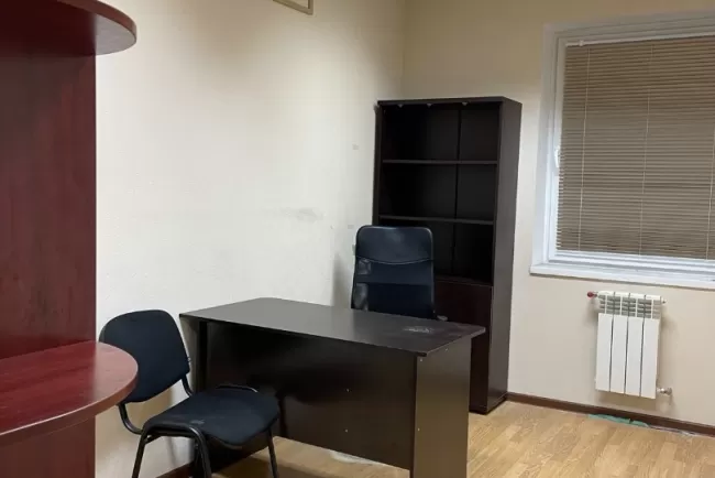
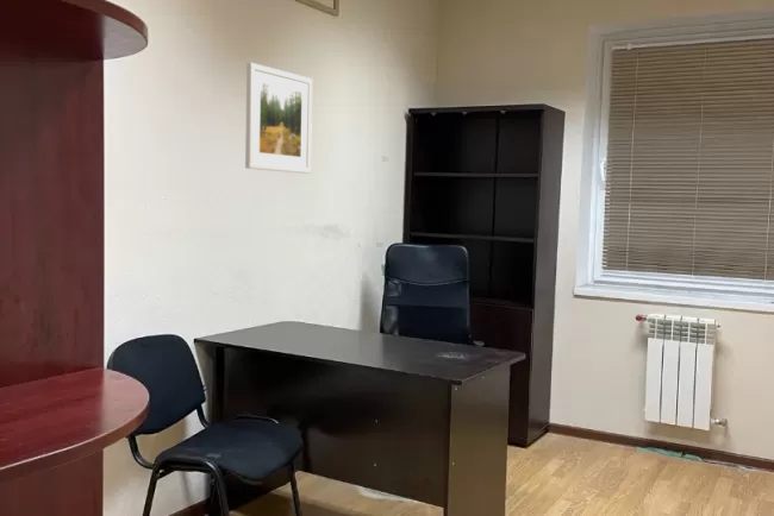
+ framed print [244,62,313,175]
